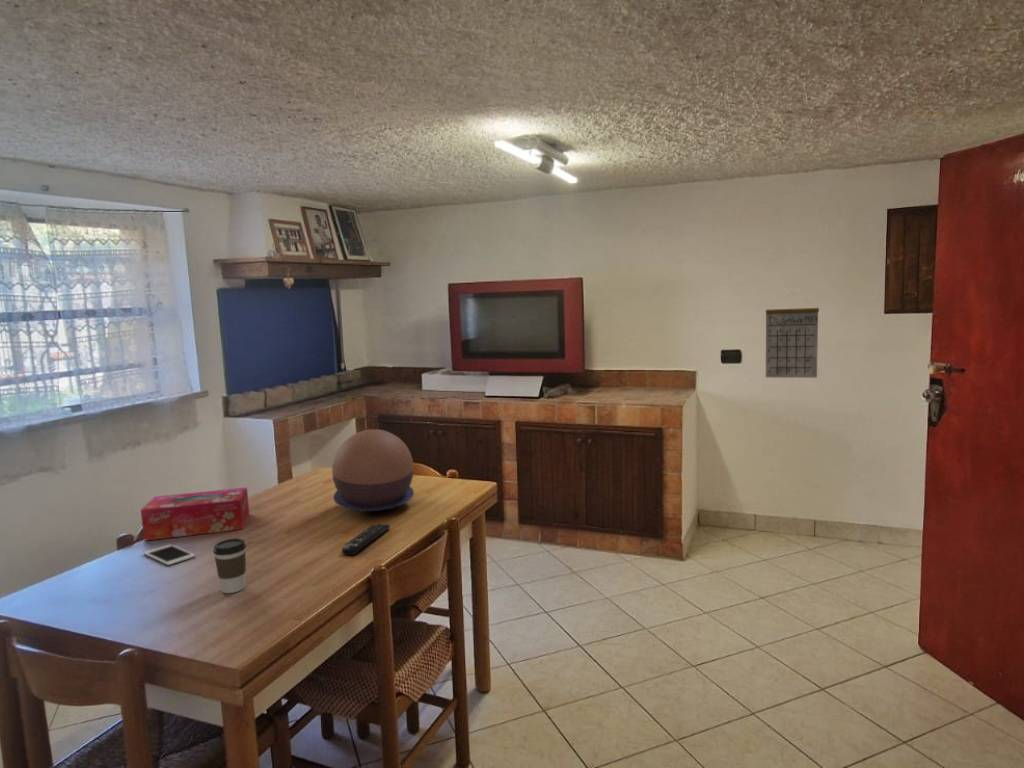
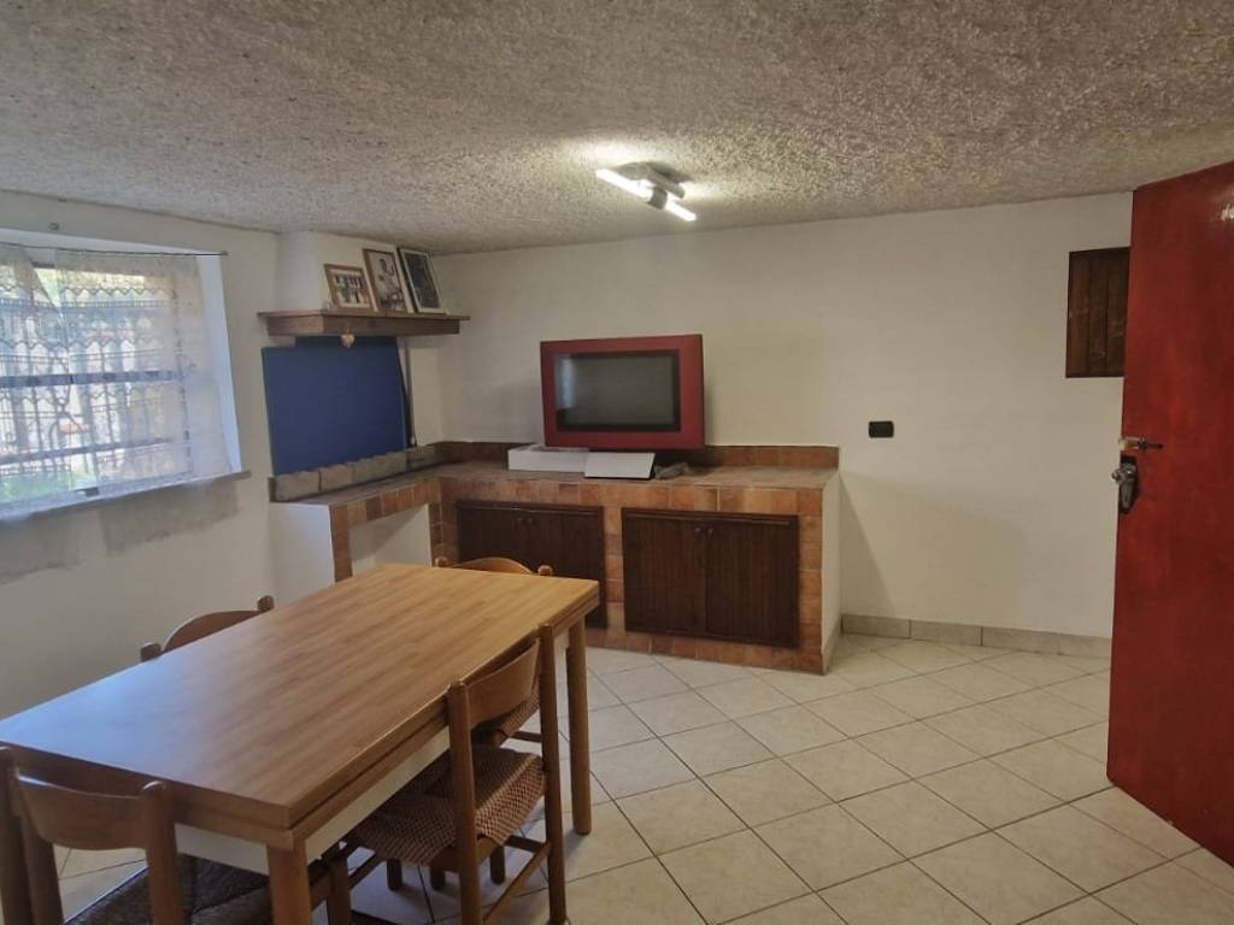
- cell phone [143,543,196,566]
- decorative bowl [331,428,415,512]
- coffee cup [212,537,247,594]
- tissue box [140,486,250,542]
- remote control [341,523,391,556]
- calendar [765,292,820,379]
